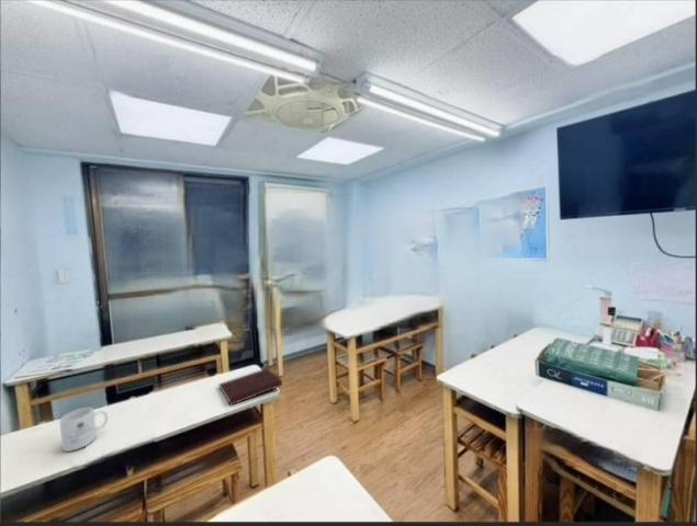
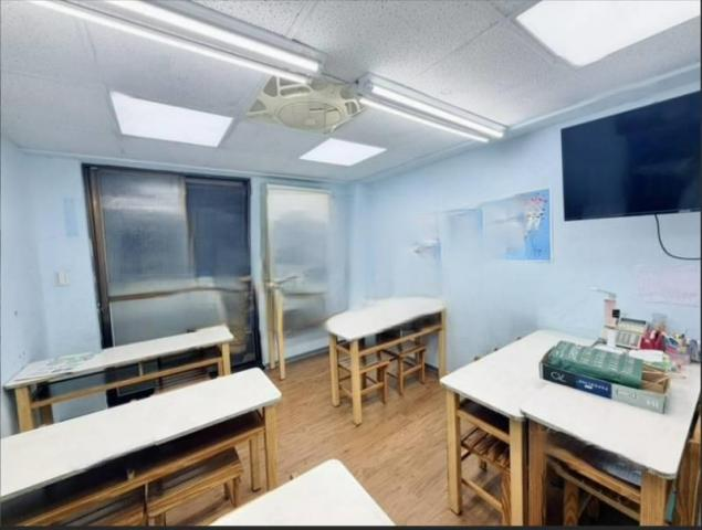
- notebook [217,367,283,407]
- mug [58,407,109,453]
